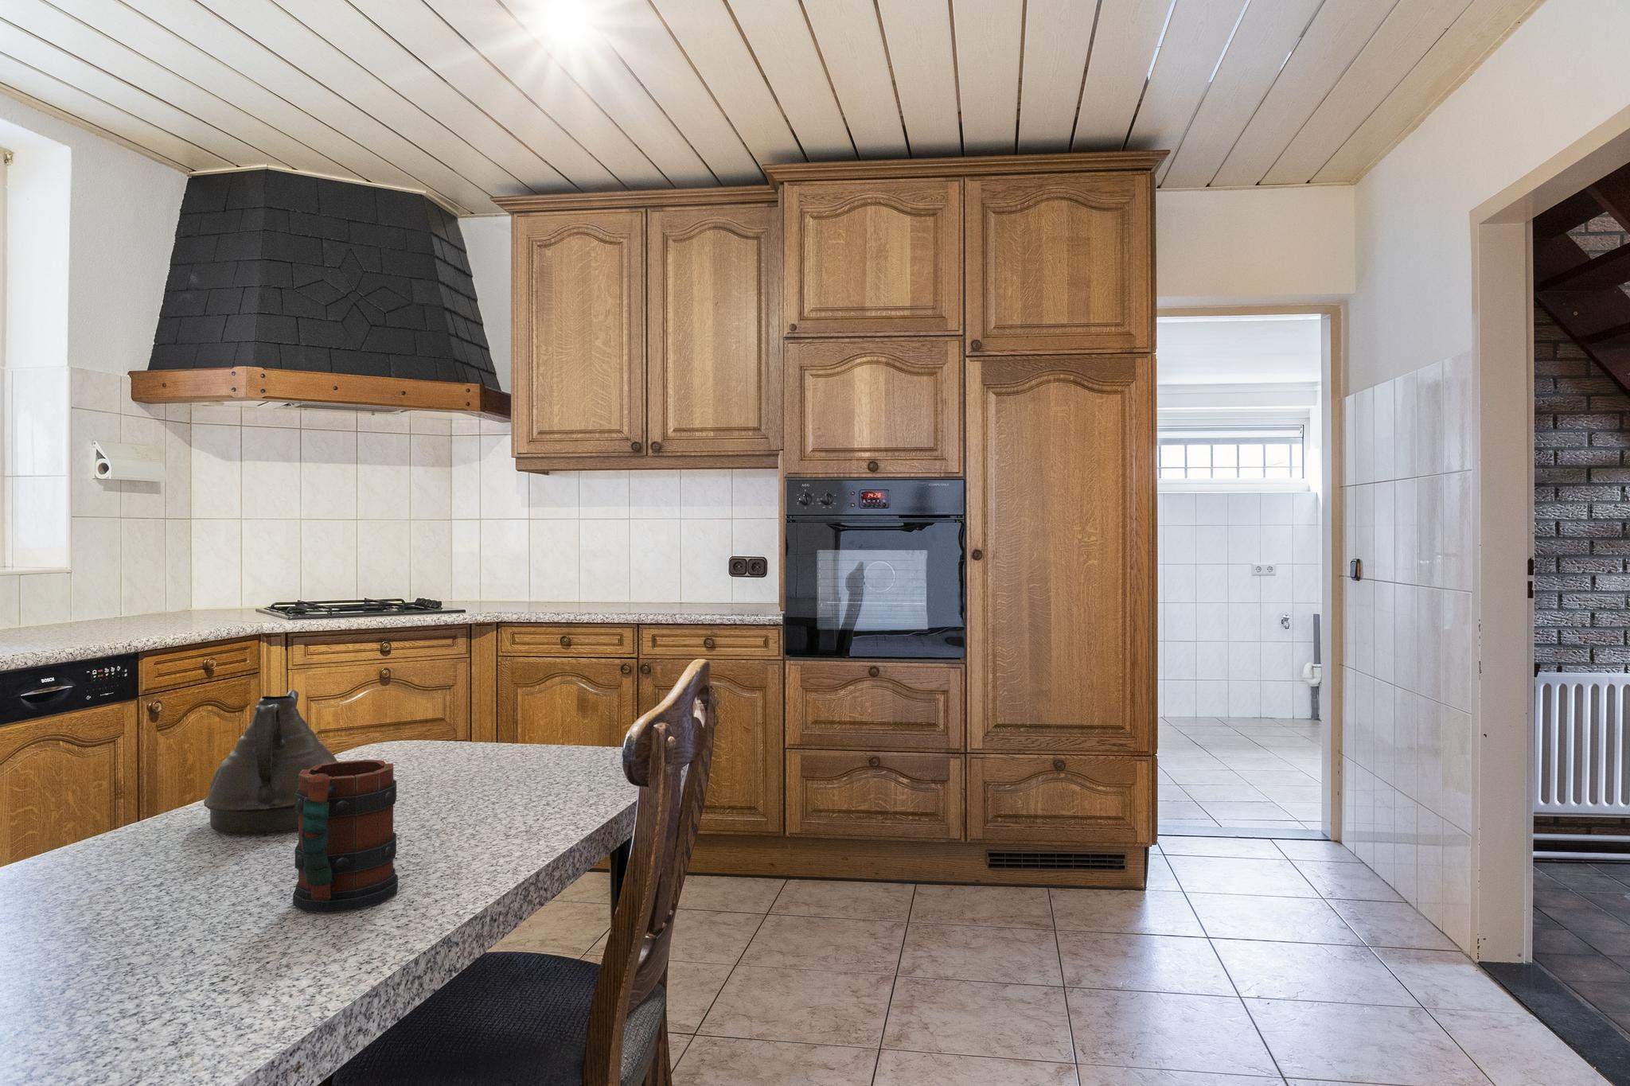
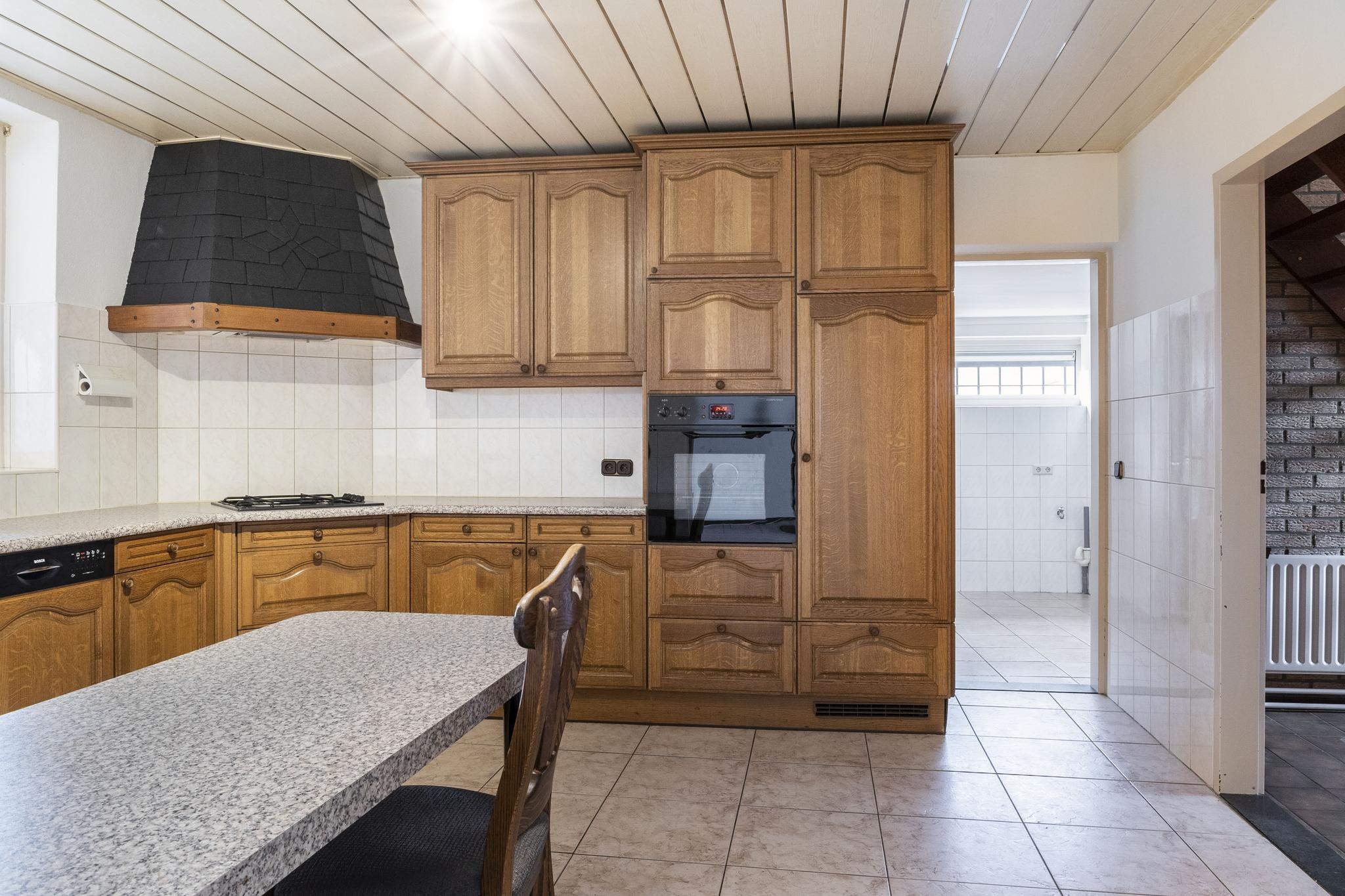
- teapot [202,688,338,835]
- mug [292,759,399,914]
